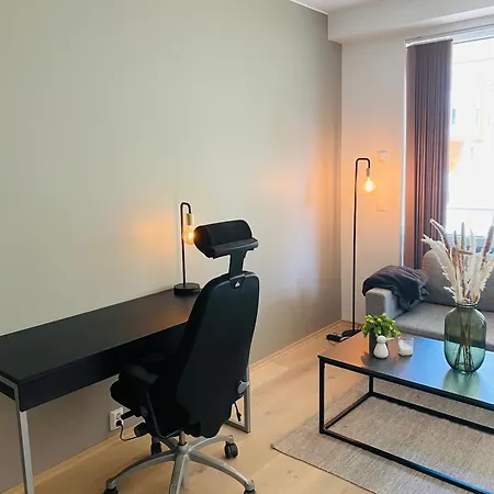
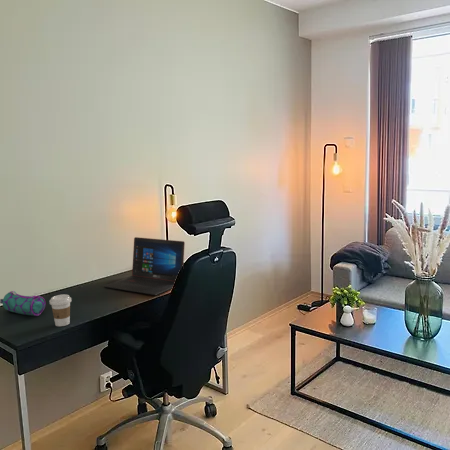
+ pencil case [0,290,47,317]
+ laptop [103,236,186,296]
+ coffee cup [48,294,73,327]
